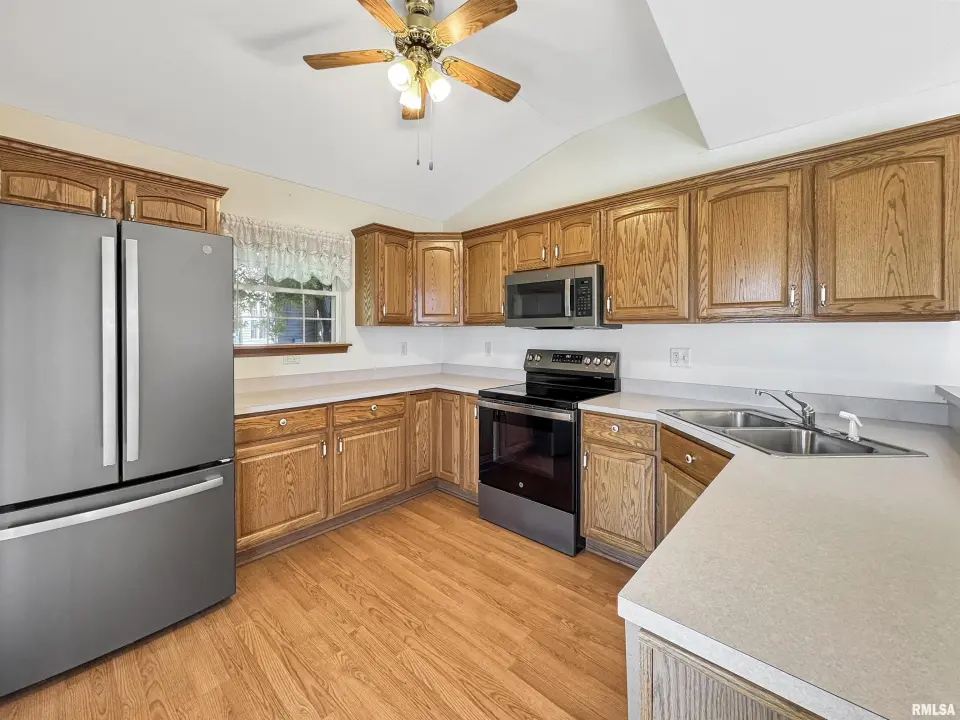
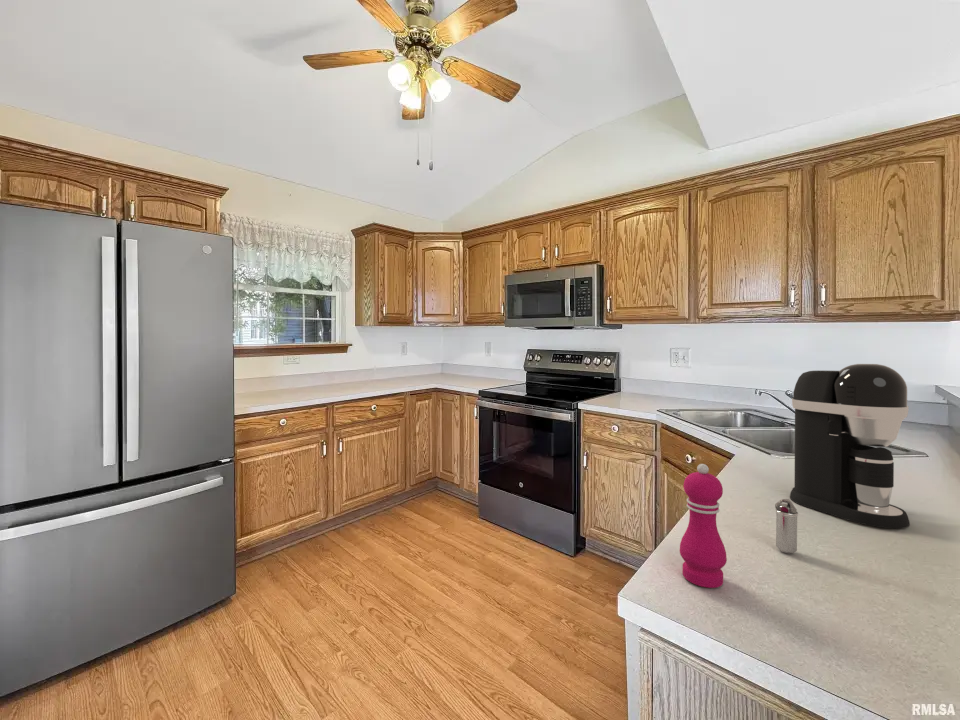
+ shaker [774,498,799,555]
+ pepper mill [679,463,728,589]
+ coffee maker [789,363,911,529]
